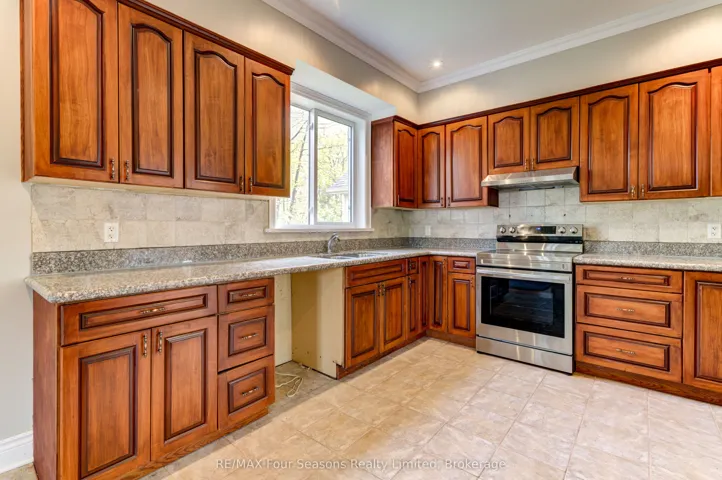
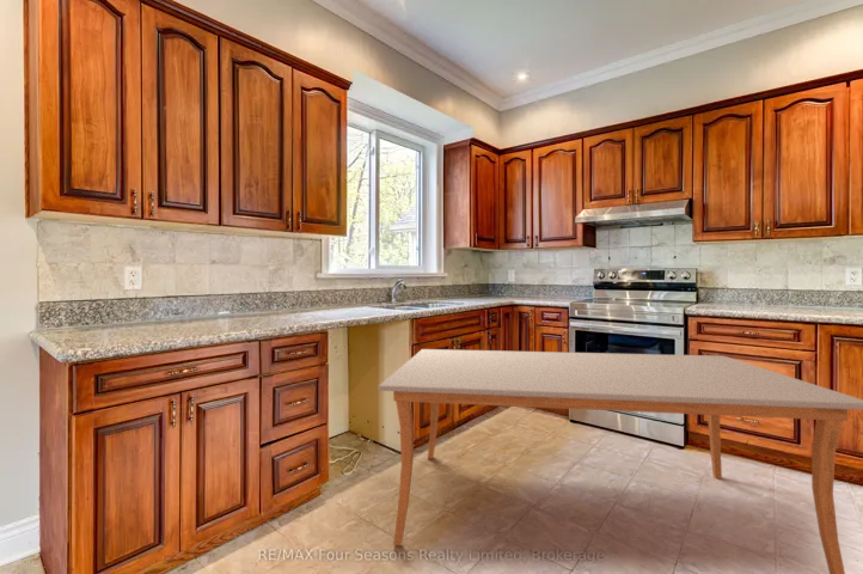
+ dining table [377,348,863,574]
